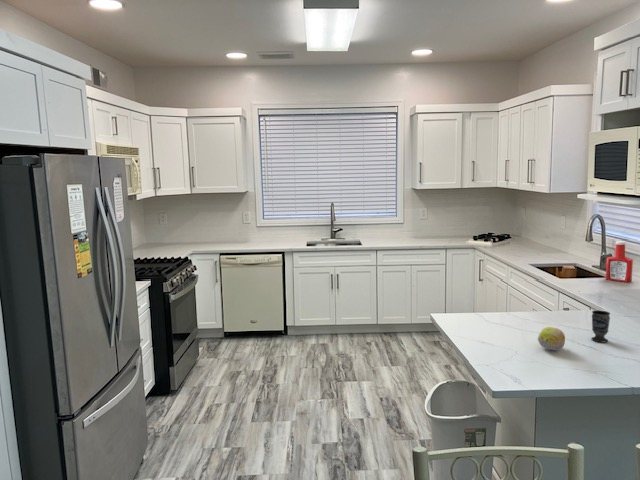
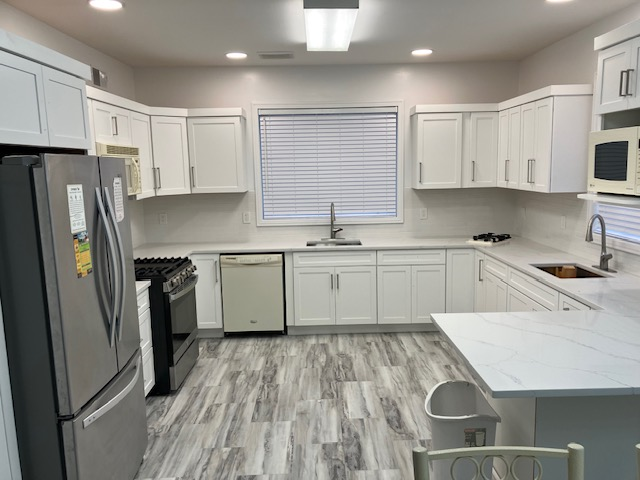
- soap bottle [605,240,634,283]
- fruit [537,326,566,351]
- cup [590,309,611,343]
